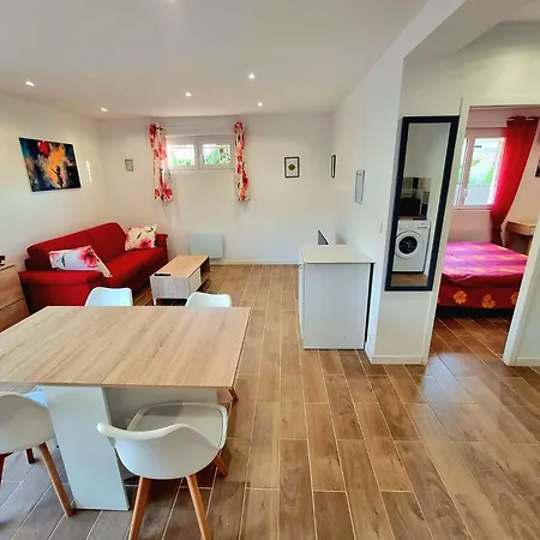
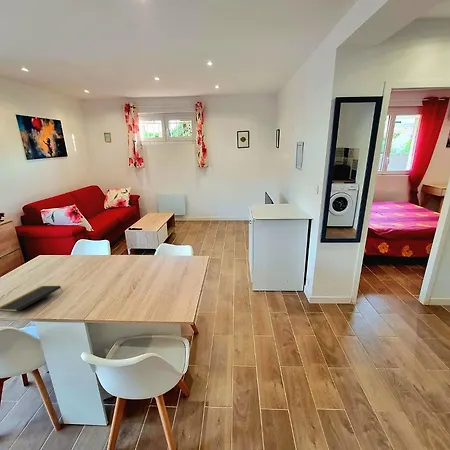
+ notepad [0,285,63,313]
